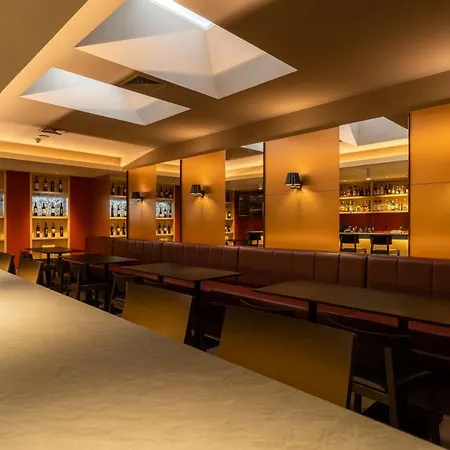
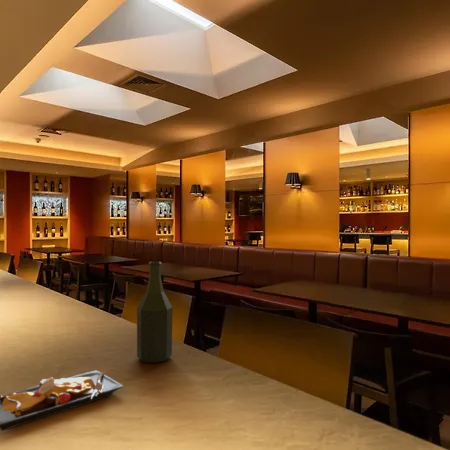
+ bottle [136,261,174,364]
+ plate [0,369,124,431]
